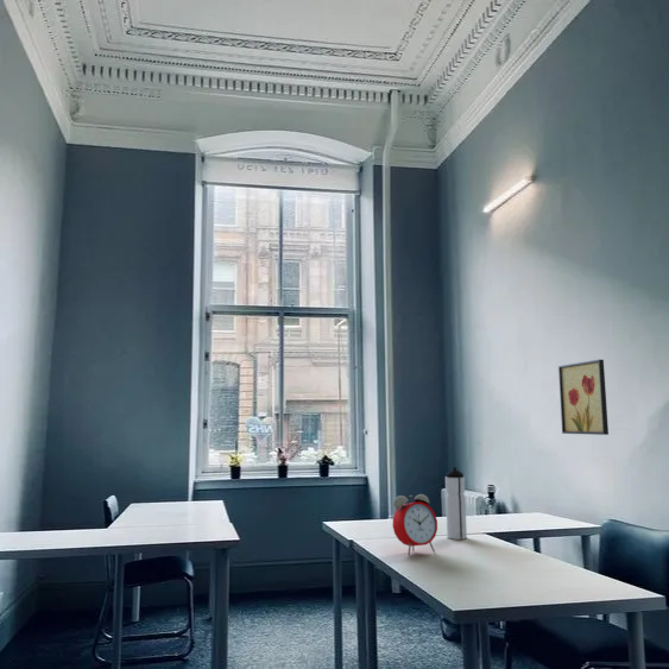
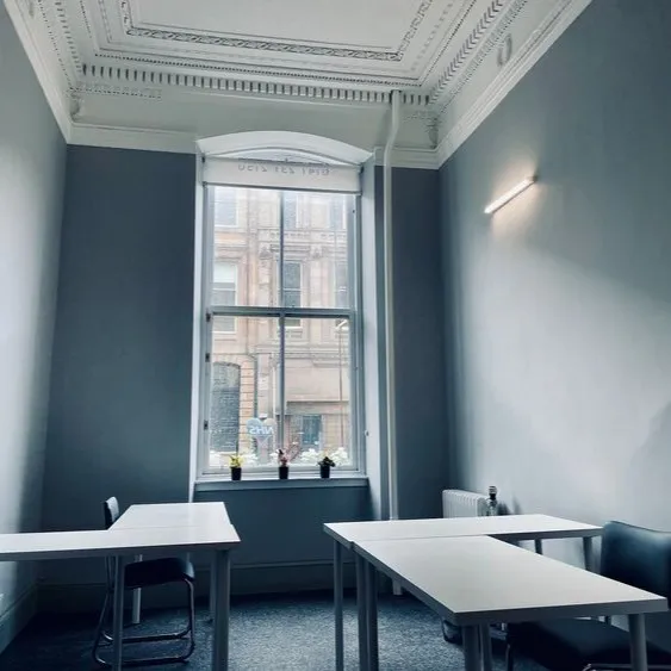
- wall art [557,359,610,436]
- water bottle [444,466,468,541]
- alarm clock [392,493,438,556]
